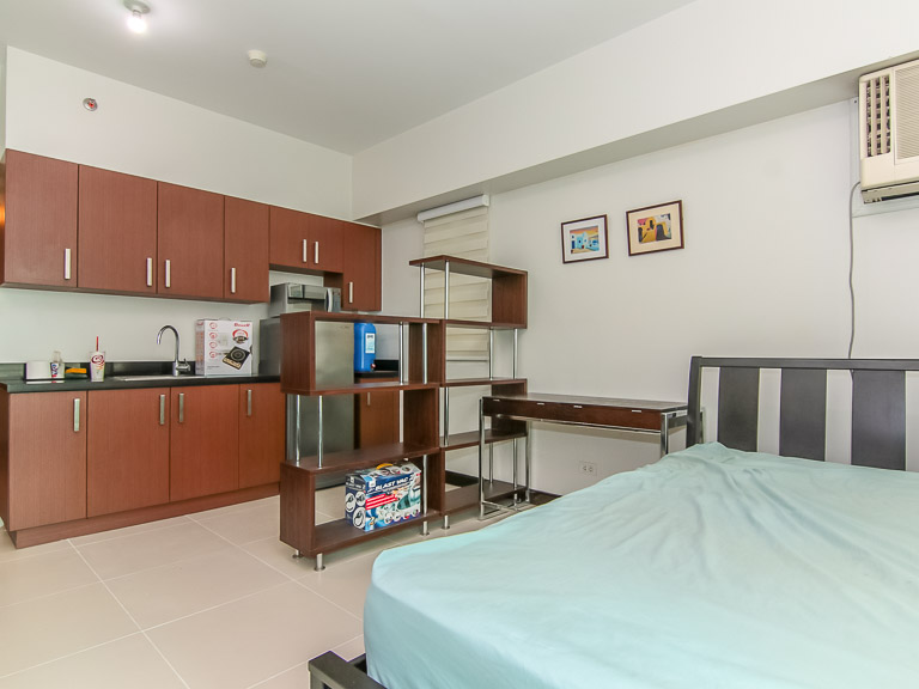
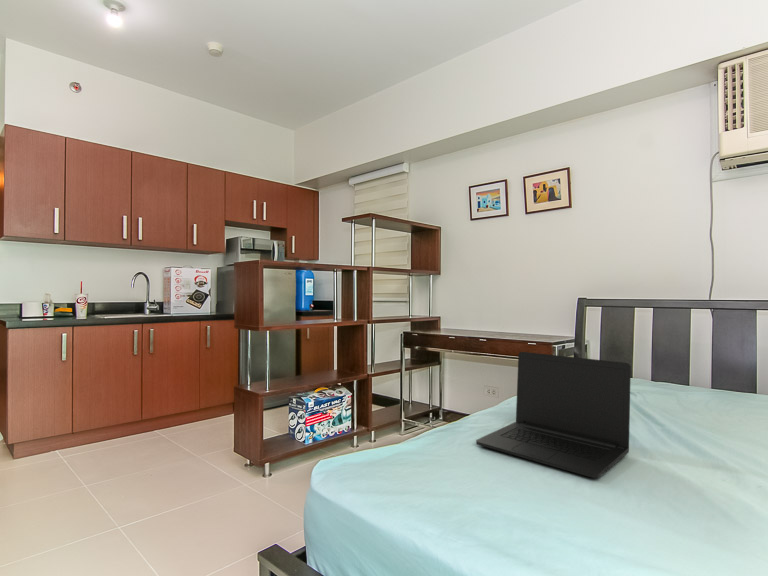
+ laptop [475,351,632,479]
